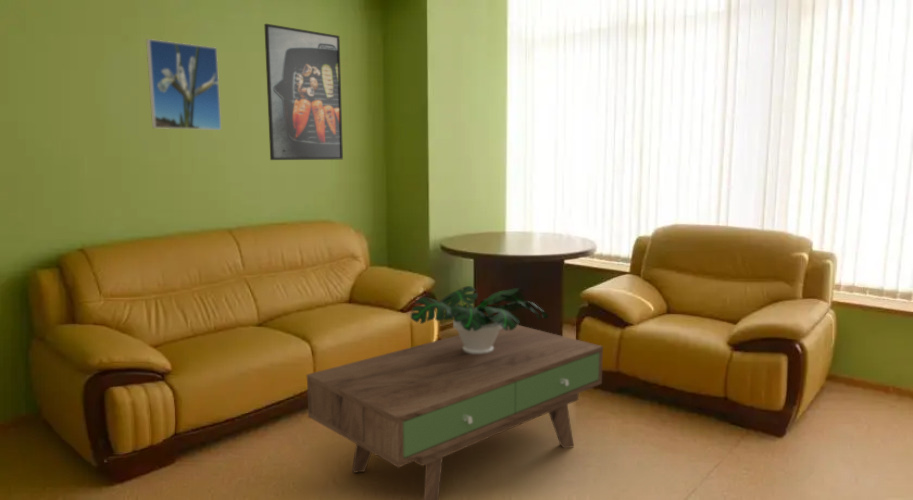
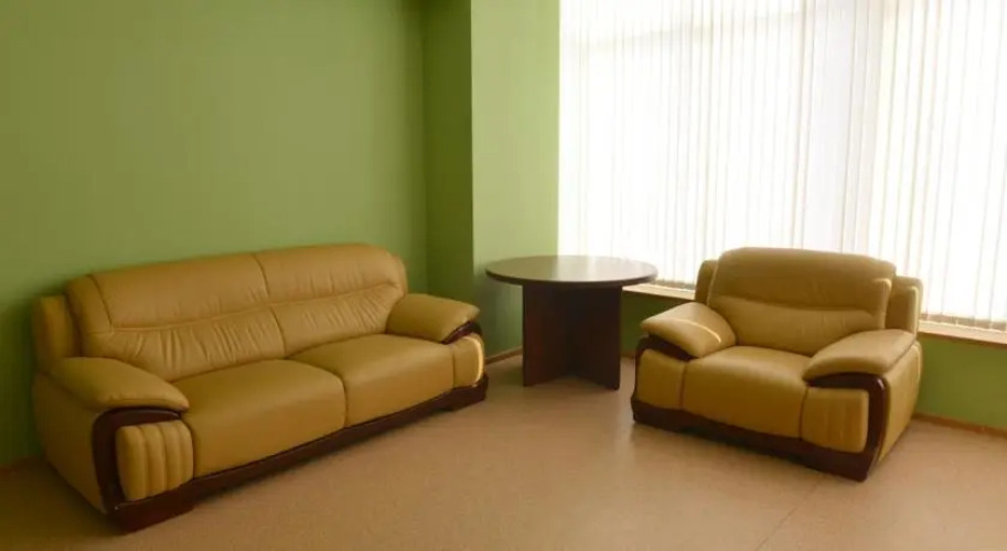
- coffee table [306,324,604,500]
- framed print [263,23,344,161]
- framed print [145,38,222,131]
- potted plant [409,285,550,354]
